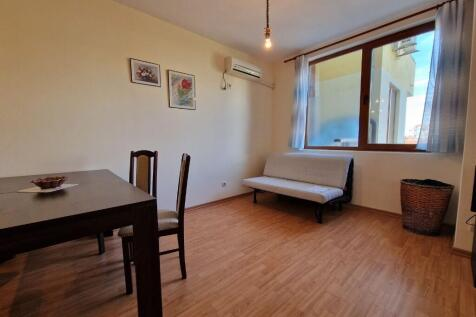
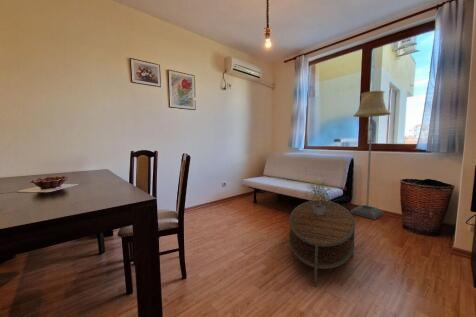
+ potted plant [304,180,336,215]
+ floor lamp [350,90,392,220]
+ coffee table [288,199,356,288]
